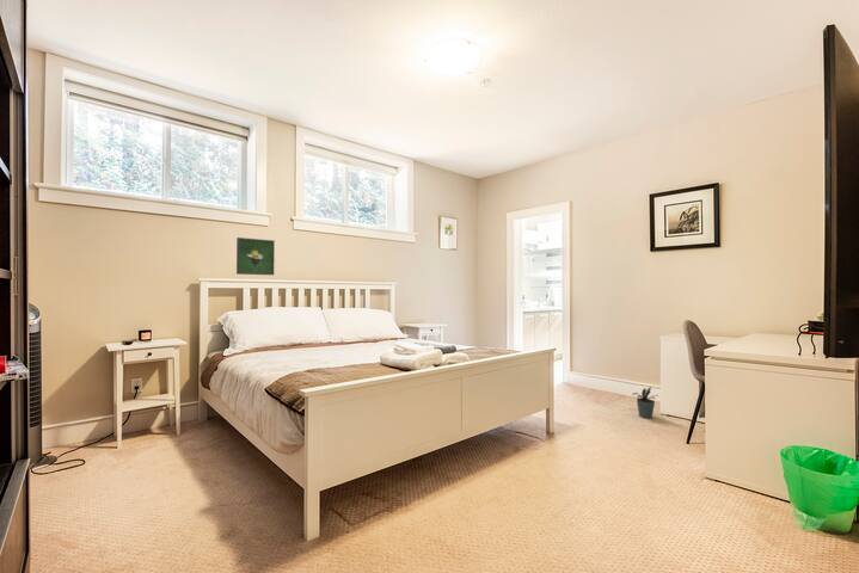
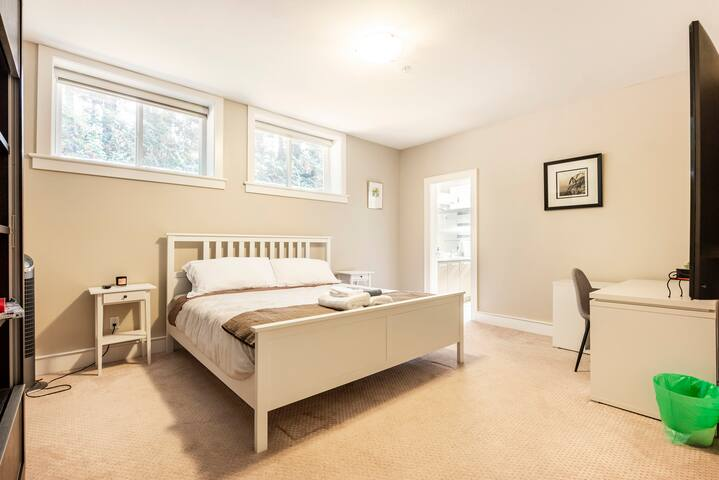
- potted plant [631,386,658,419]
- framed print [235,236,276,276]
